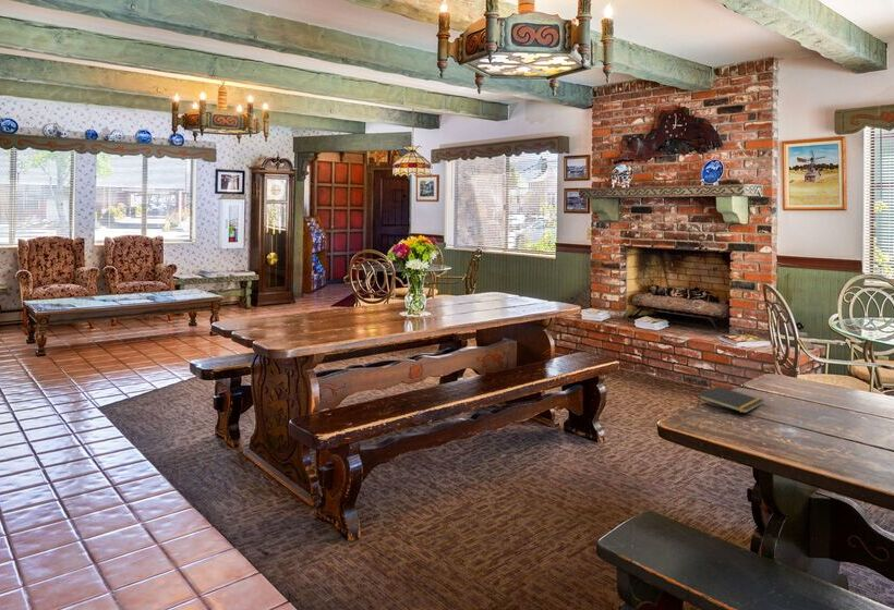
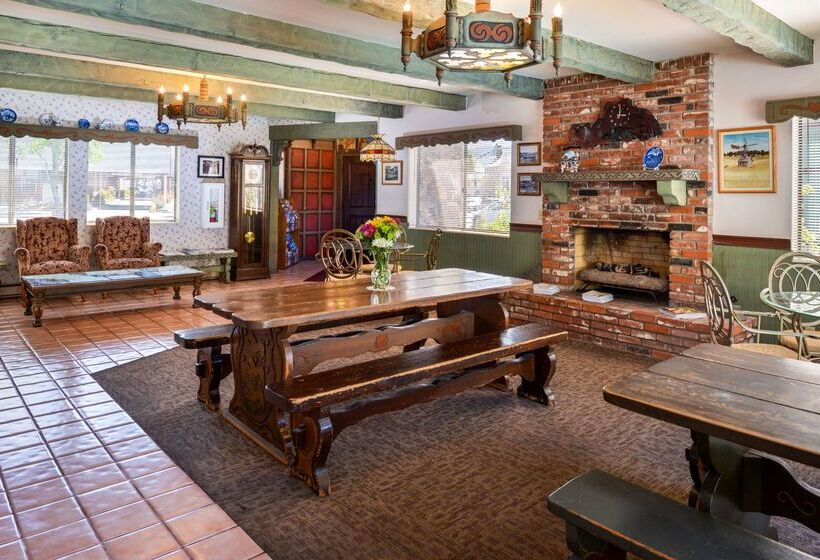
- notepad [696,386,765,414]
